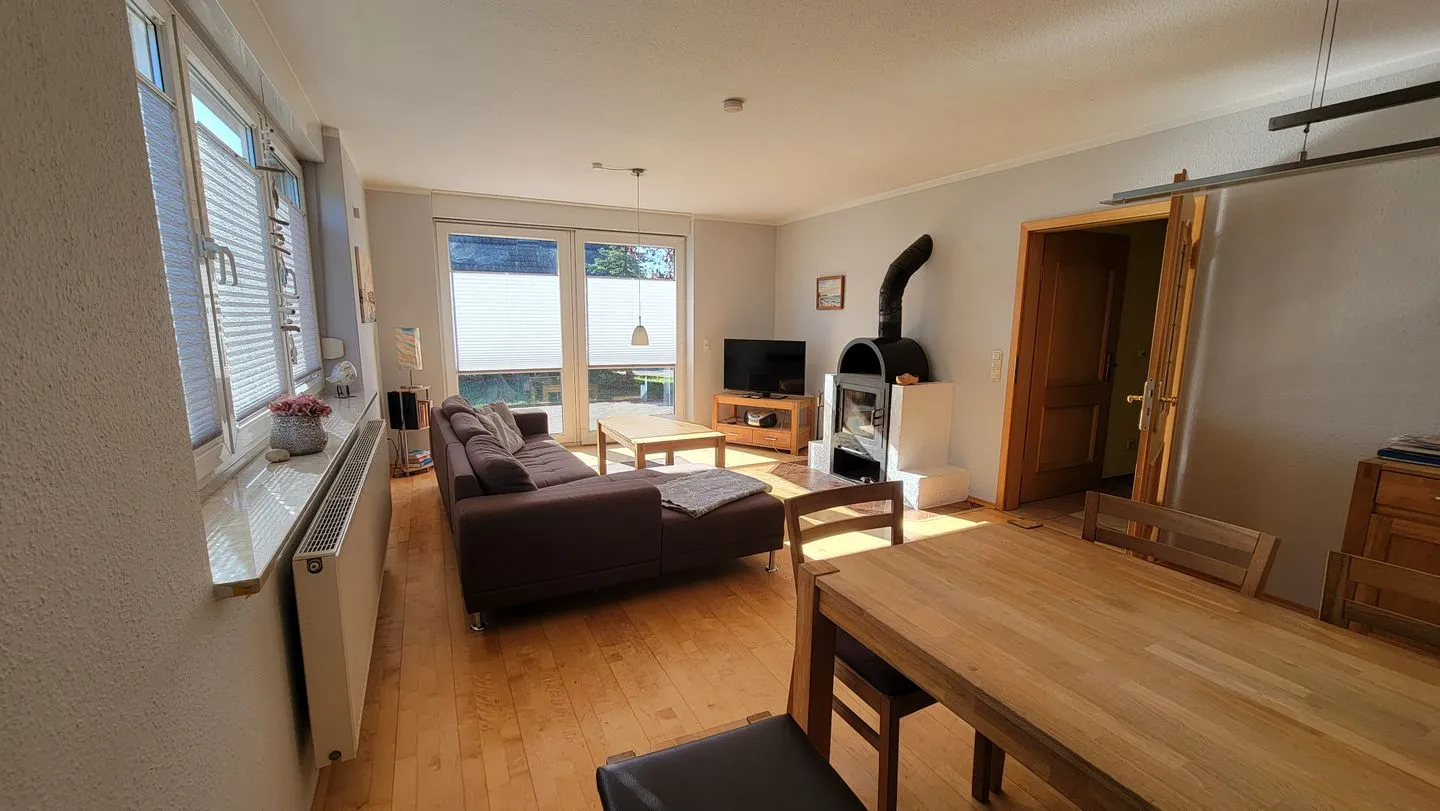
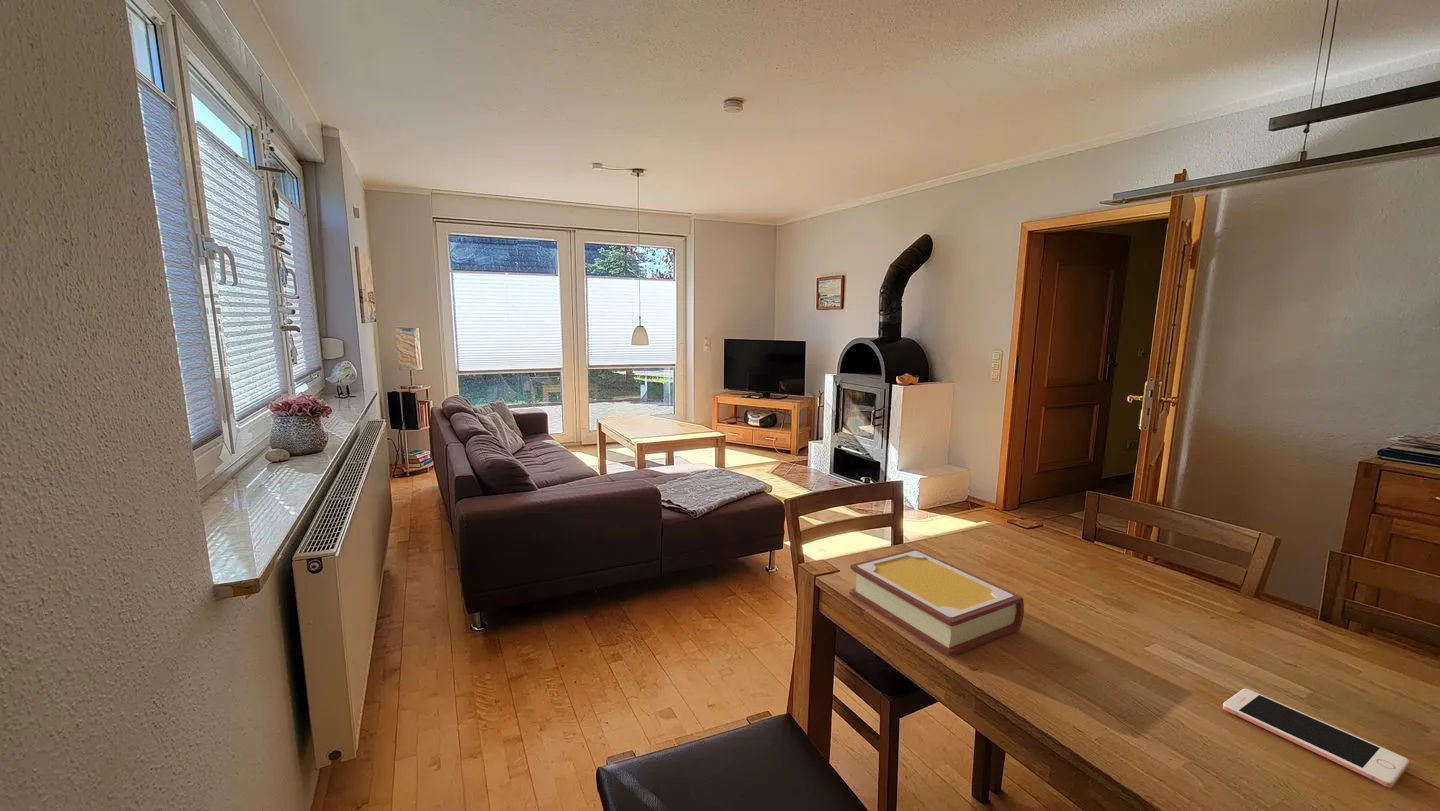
+ book [848,548,1025,657]
+ cell phone [1222,688,1410,789]
